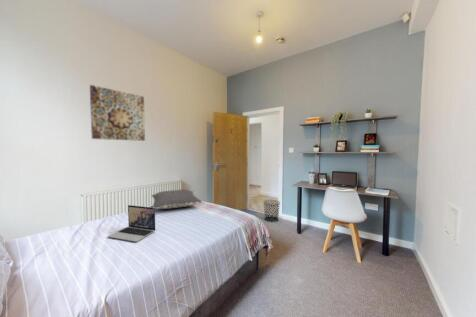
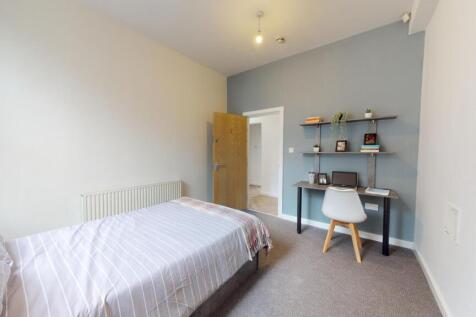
- wall art [89,84,146,142]
- laptop [107,204,156,243]
- pillow [150,189,203,210]
- waste bin [262,199,281,223]
